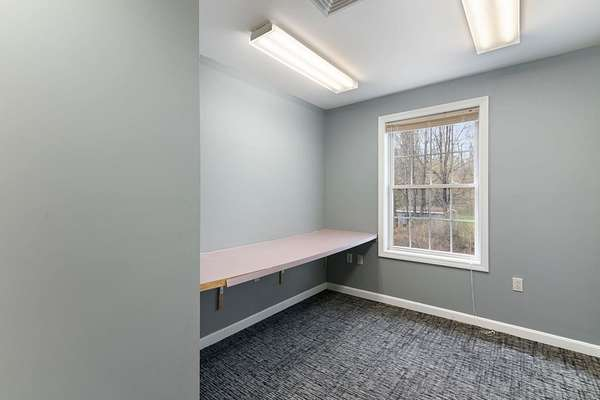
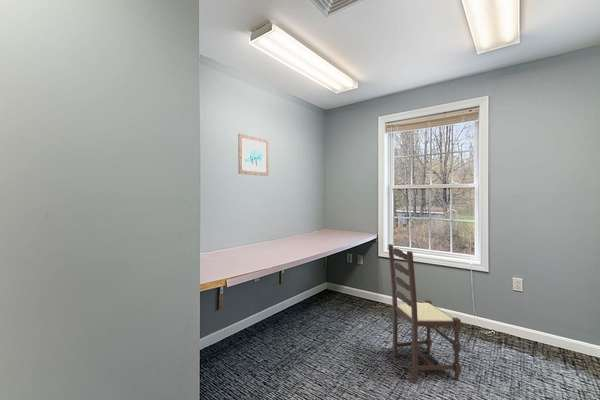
+ dining chair [387,243,462,383]
+ wall art [237,133,270,177]
